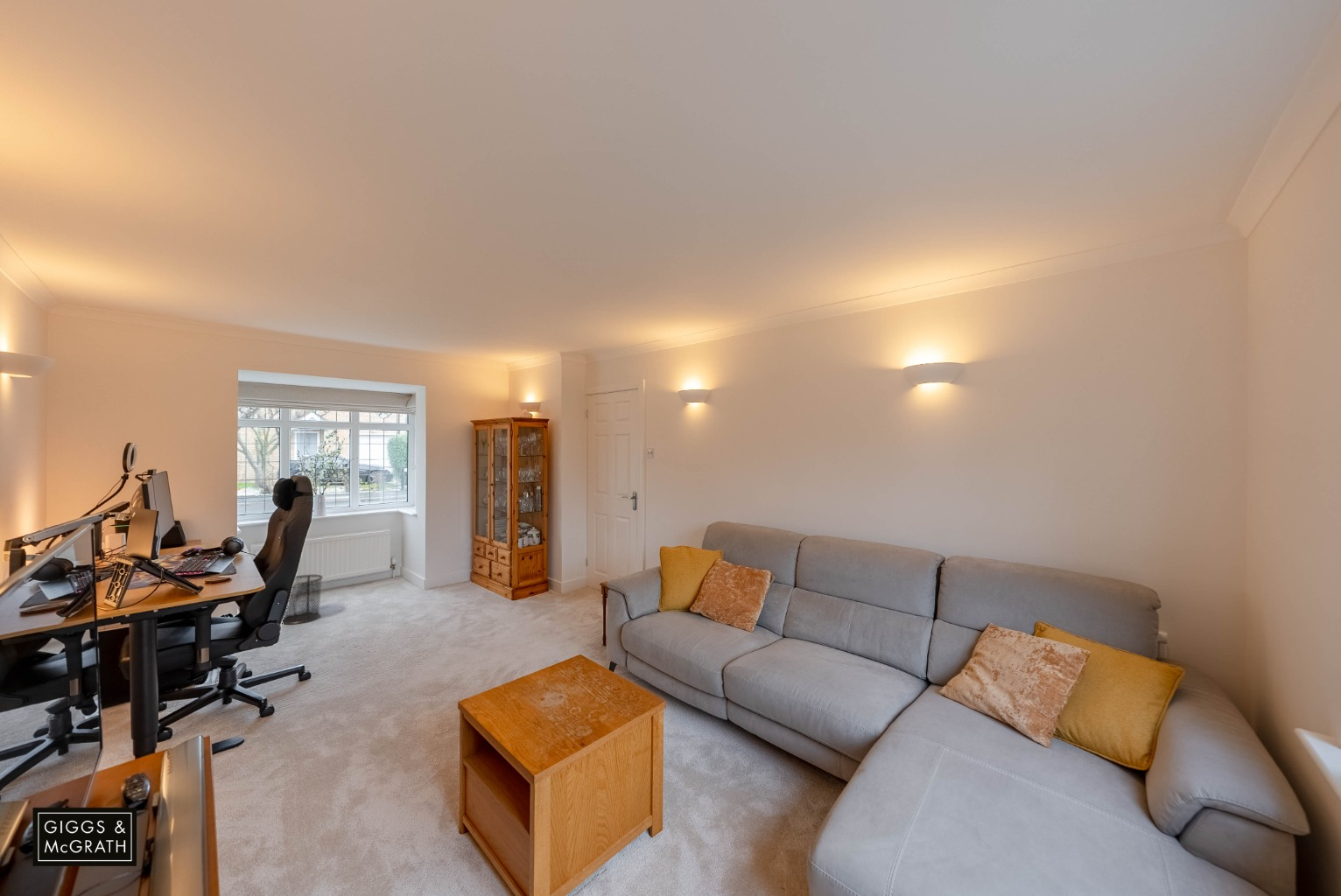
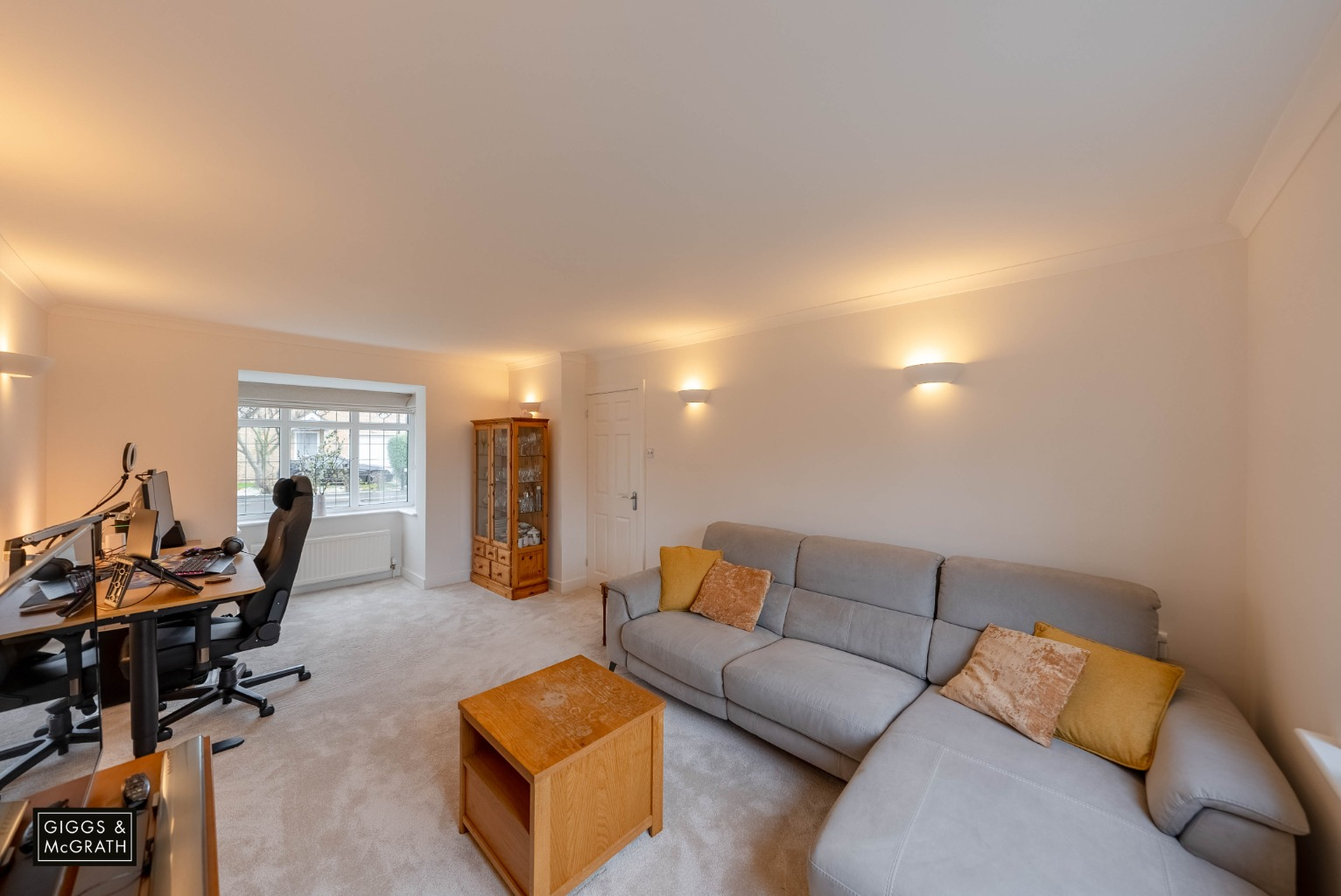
- waste bin [282,574,324,625]
